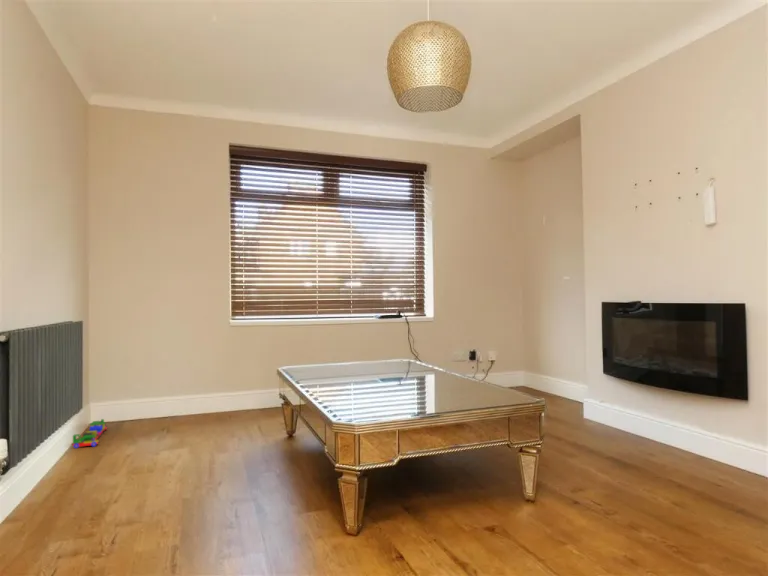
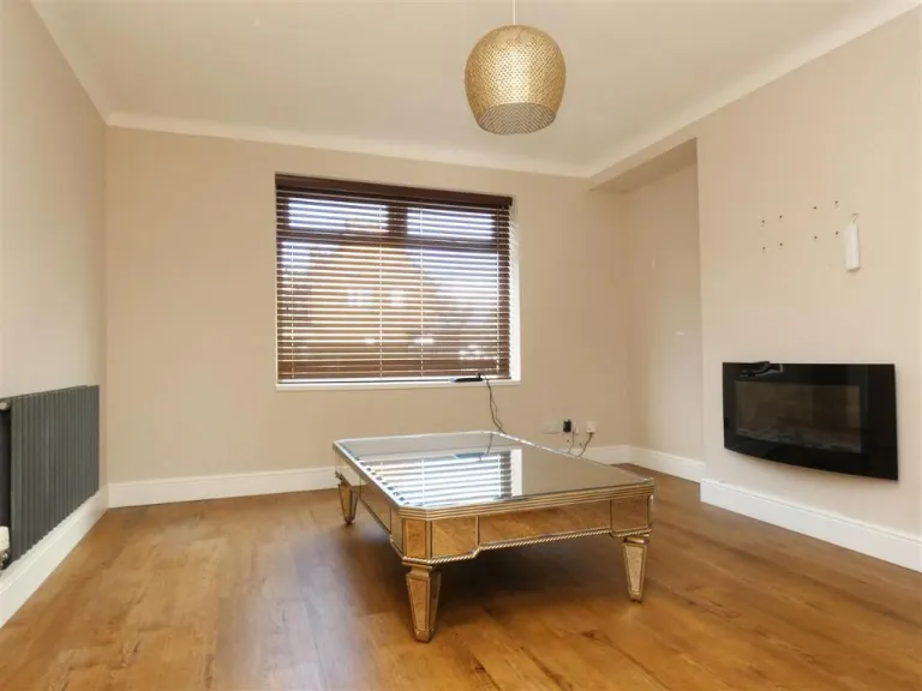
- toy train [70,418,109,449]
